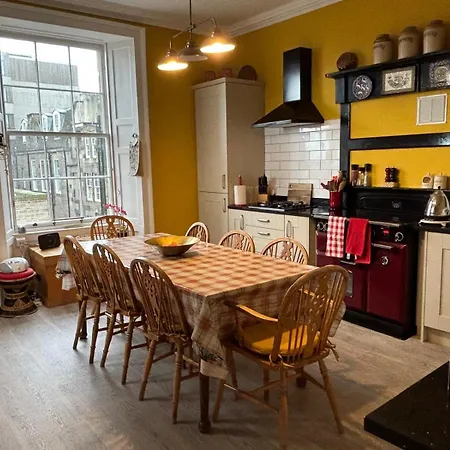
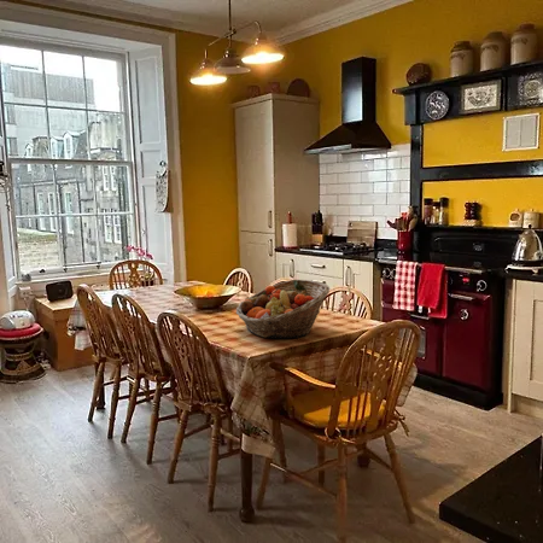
+ fruit basket [235,279,331,339]
